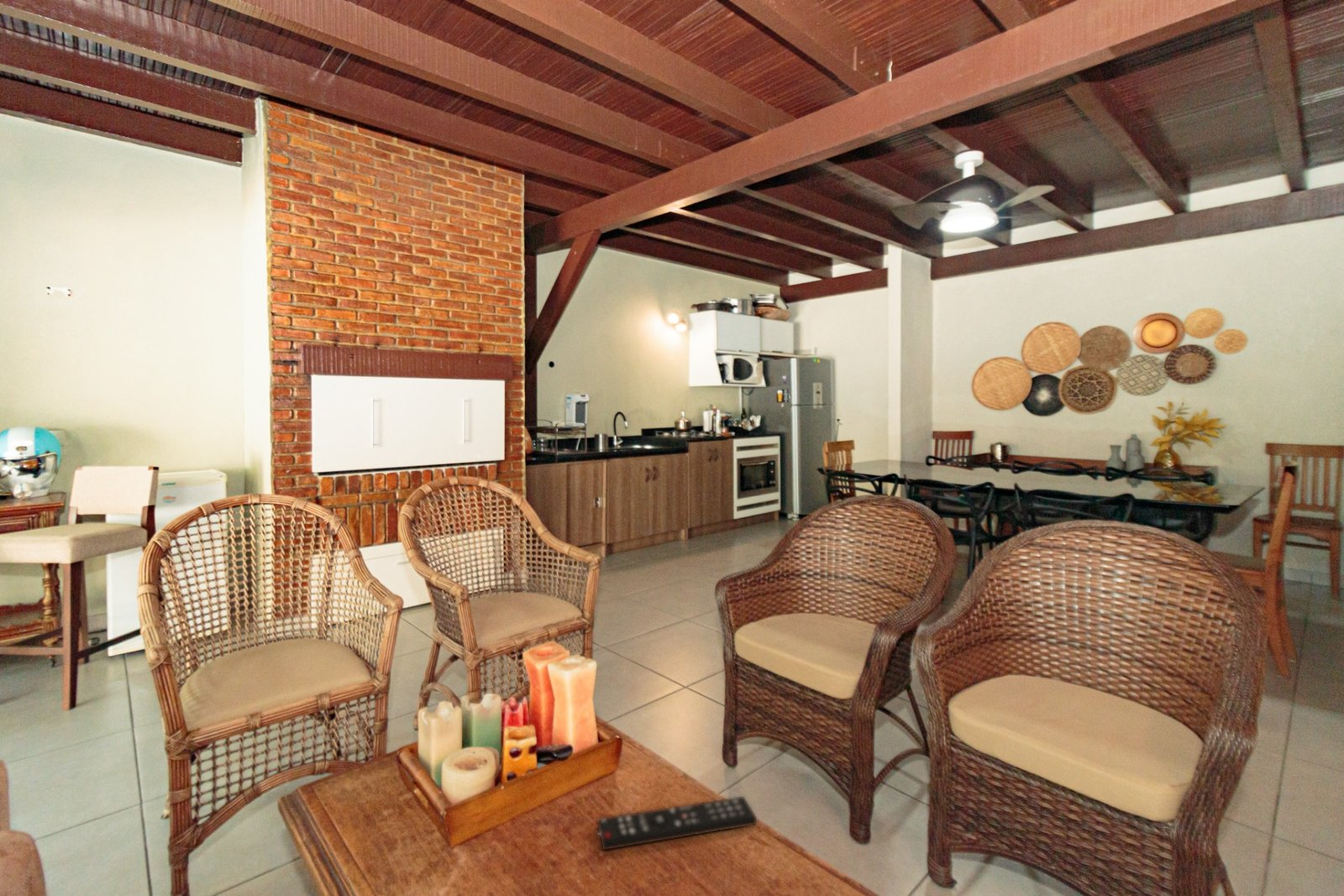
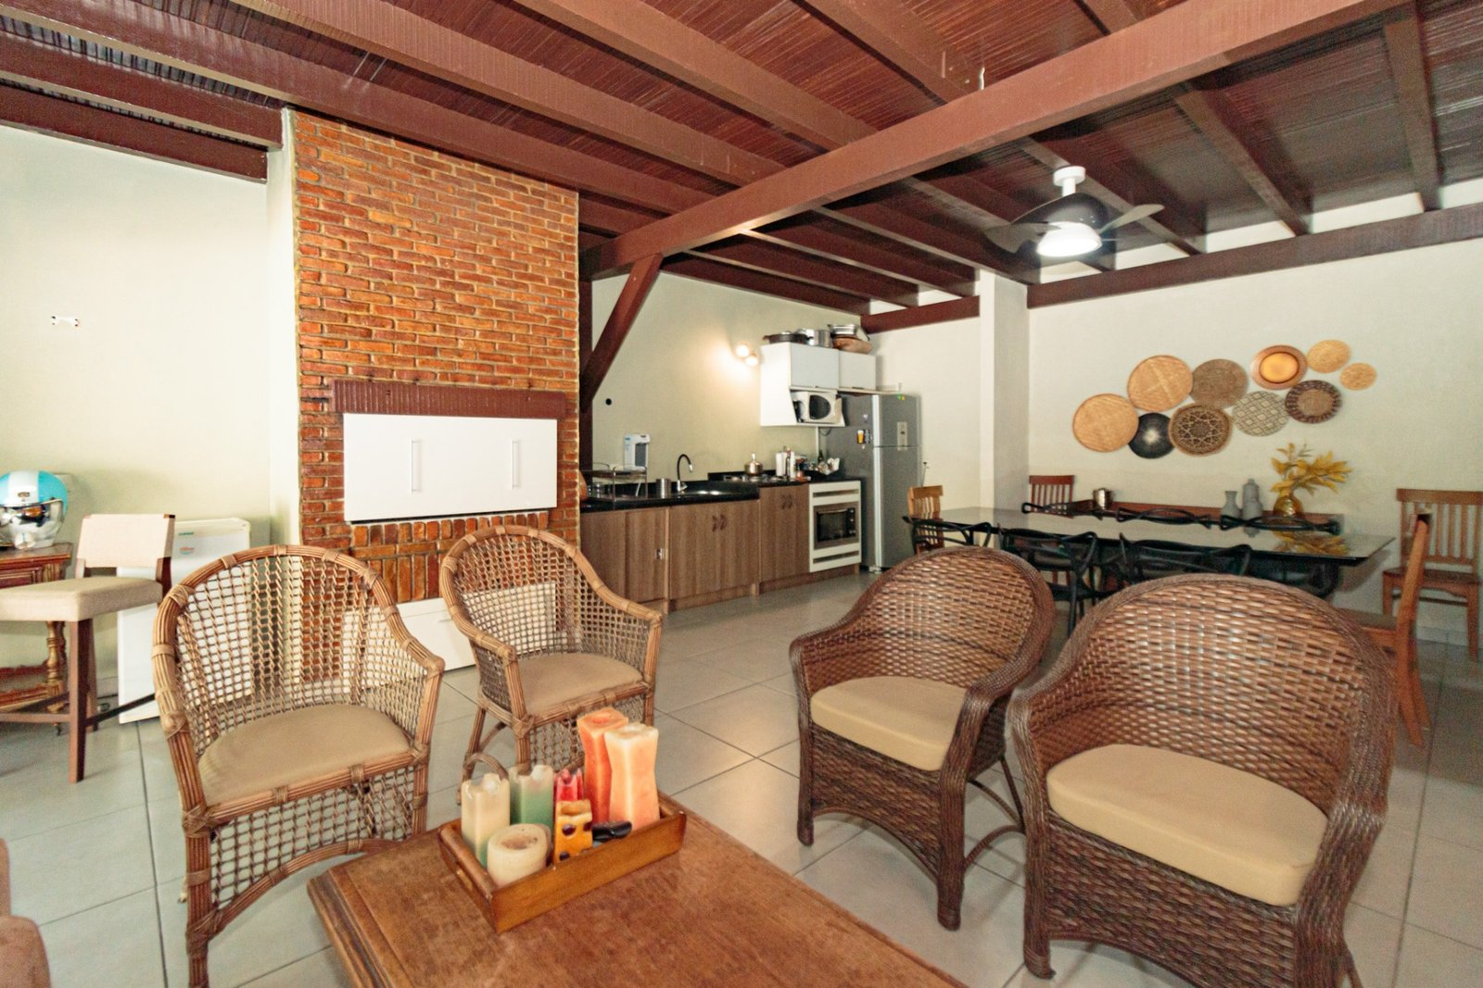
- remote control [597,795,758,851]
